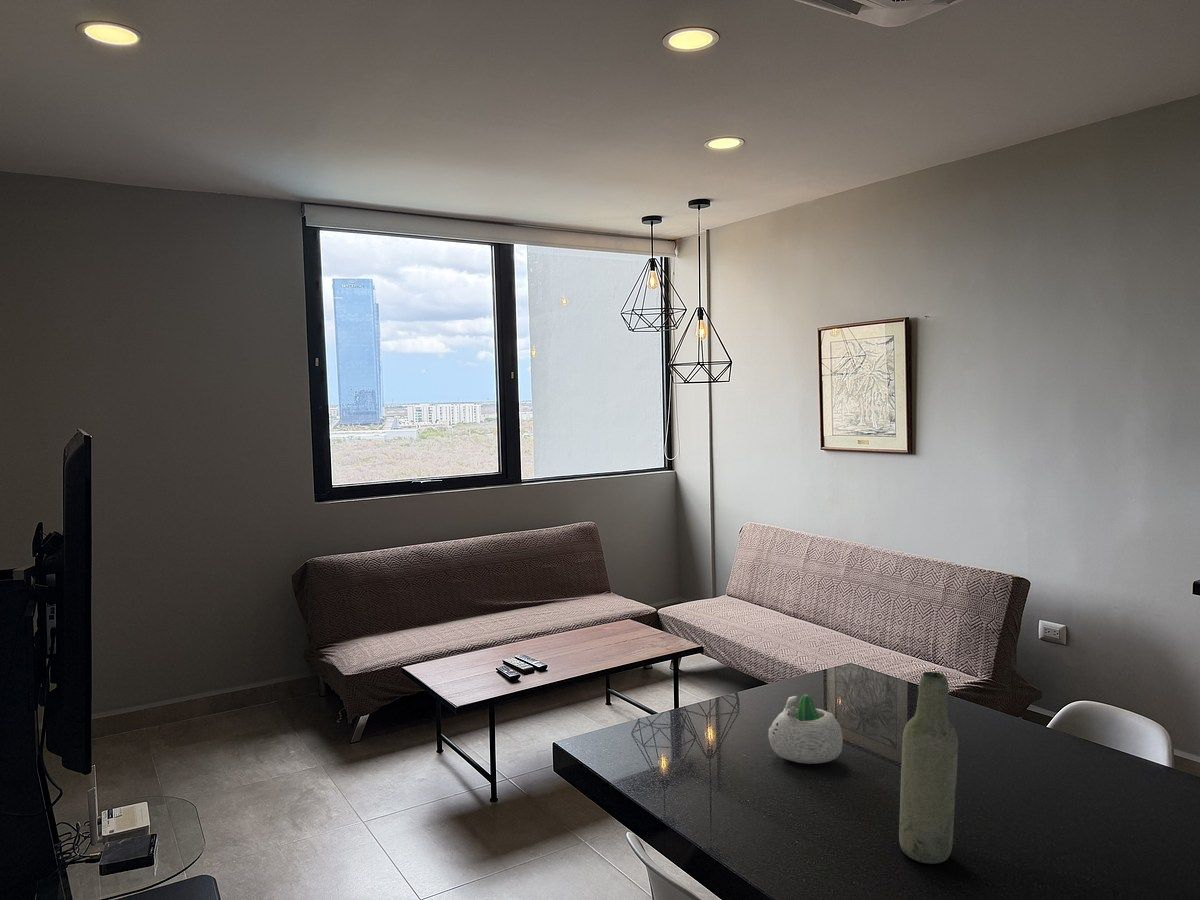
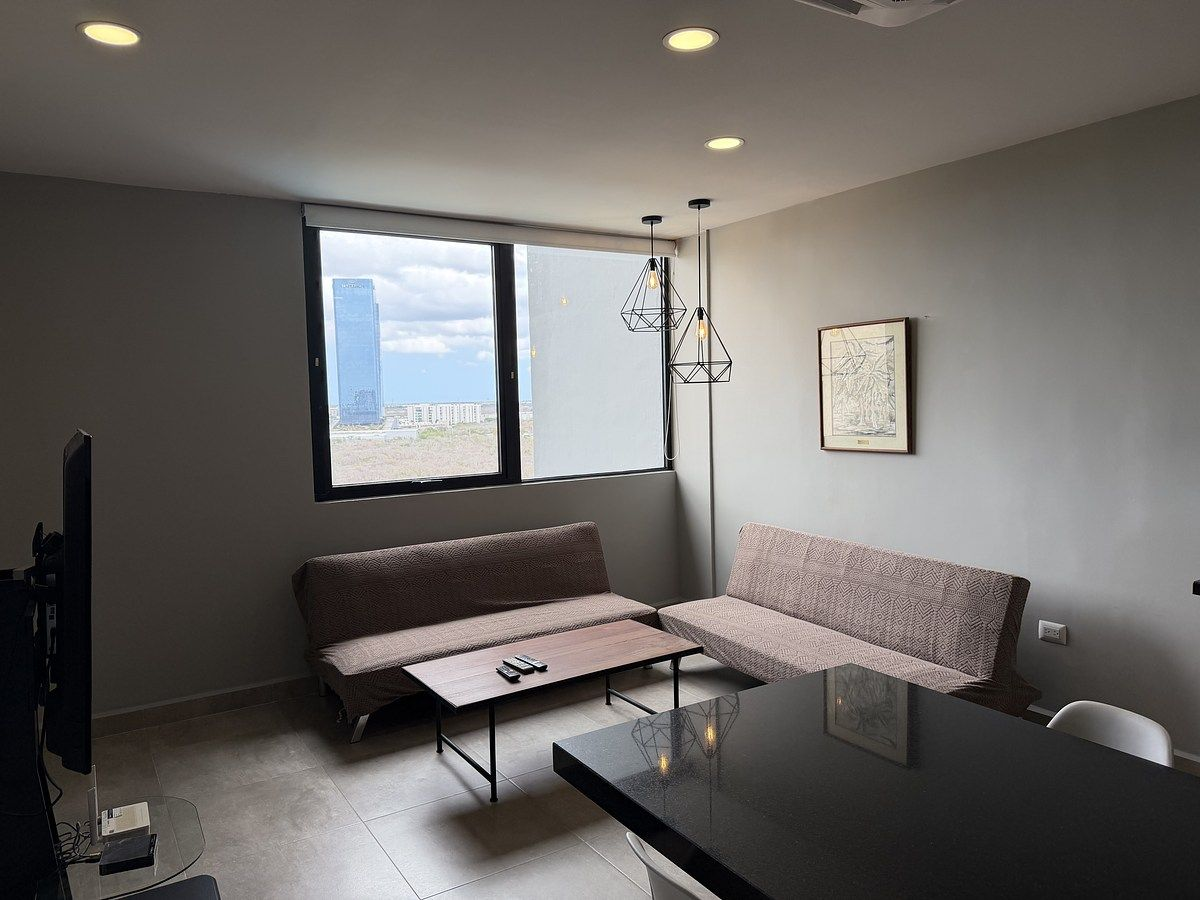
- bottle [898,671,959,865]
- succulent planter [768,693,844,765]
